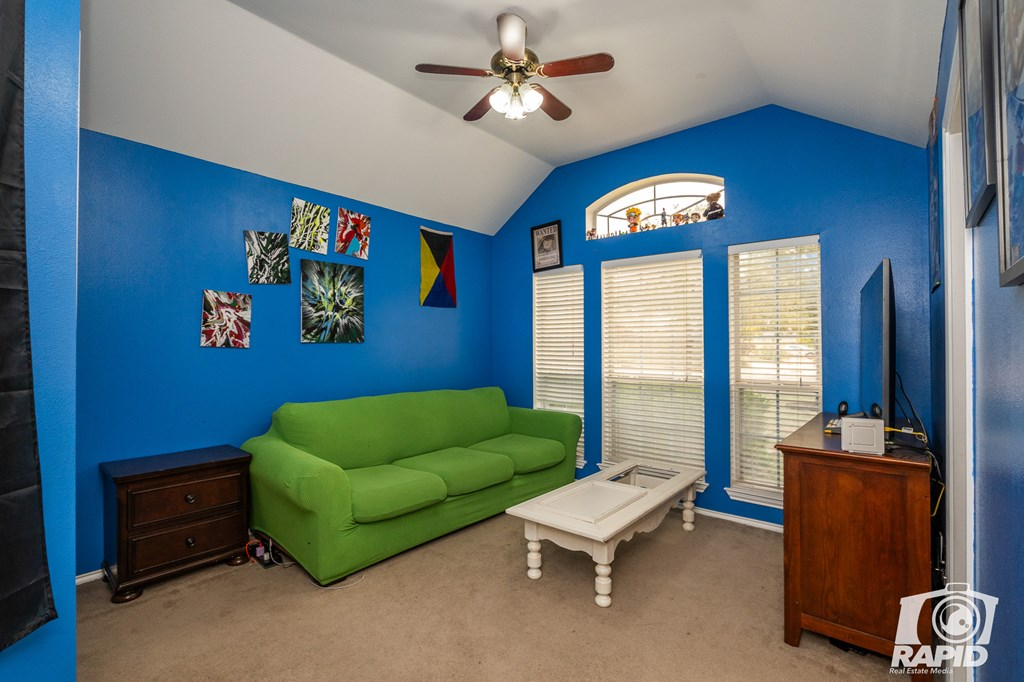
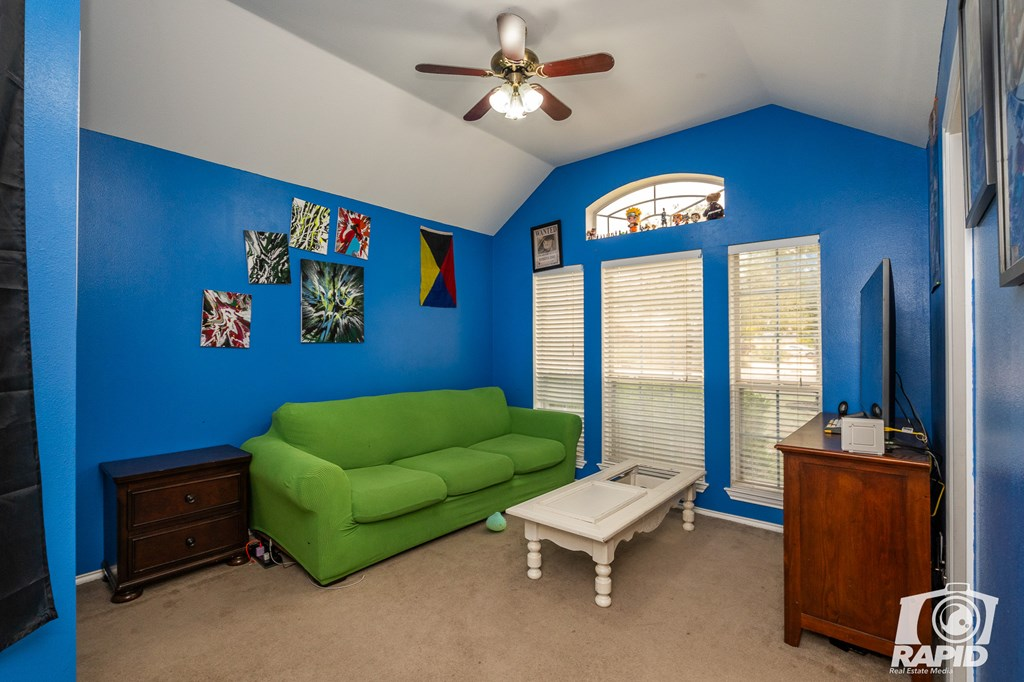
+ plush toy [485,511,507,532]
